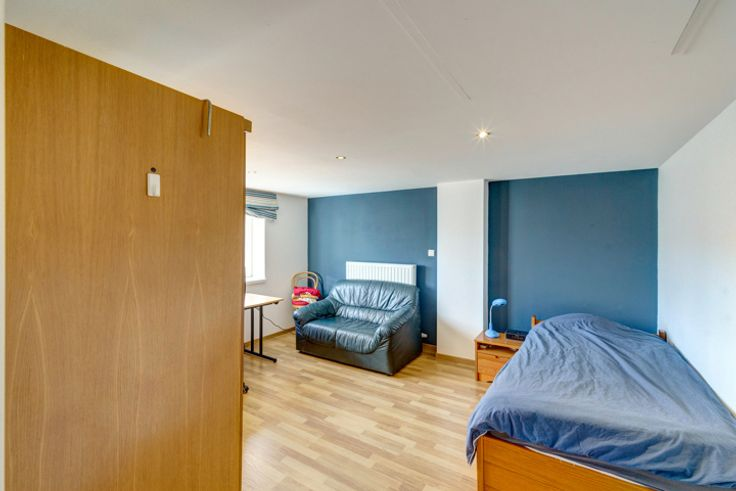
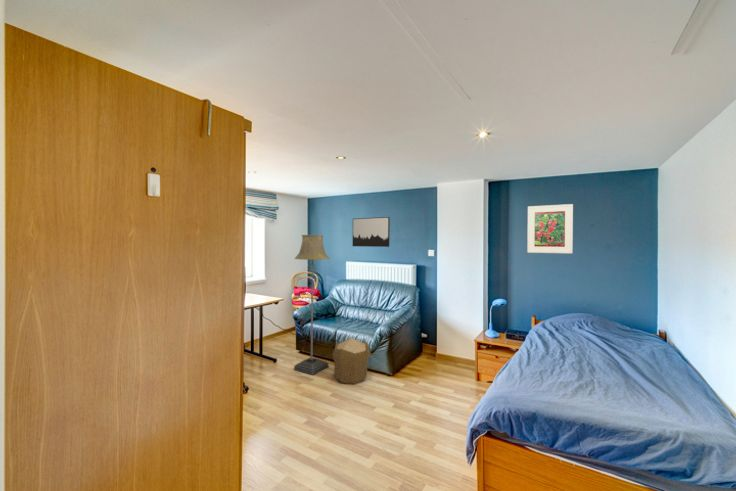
+ wall art [352,216,391,248]
+ floor lamp [293,234,331,376]
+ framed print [526,203,574,254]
+ pouf [331,337,372,385]
